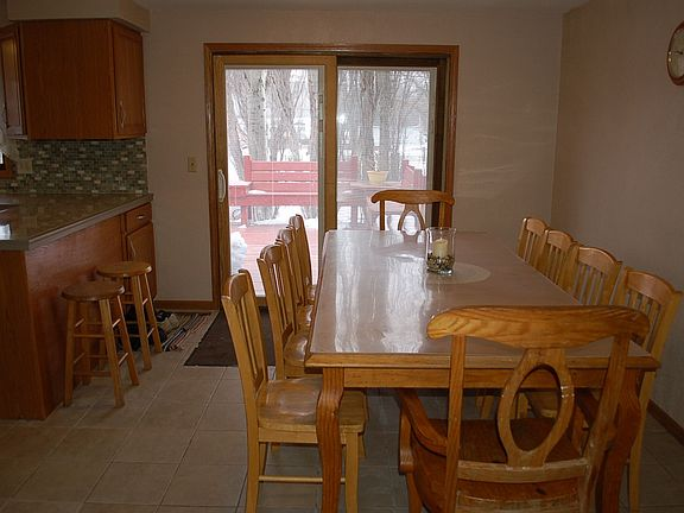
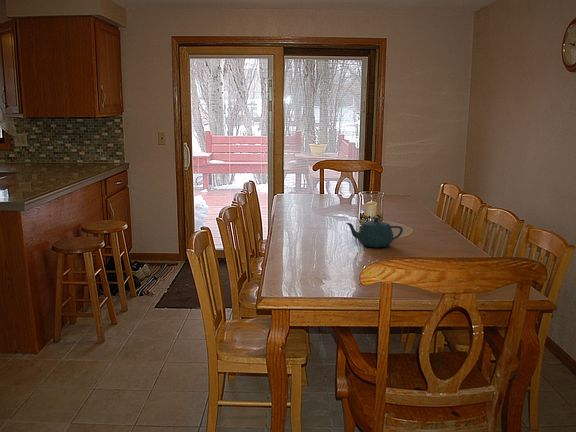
+ teapot [345,216,404,248]
